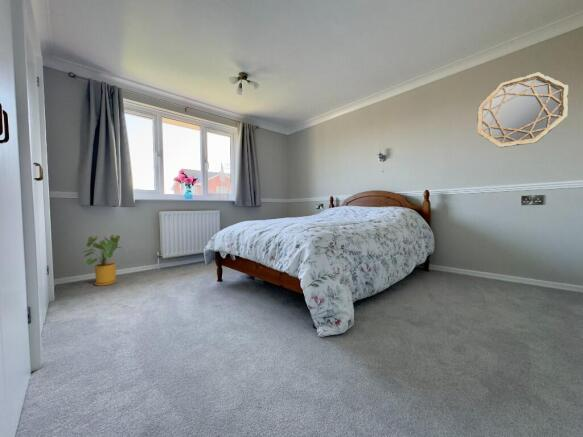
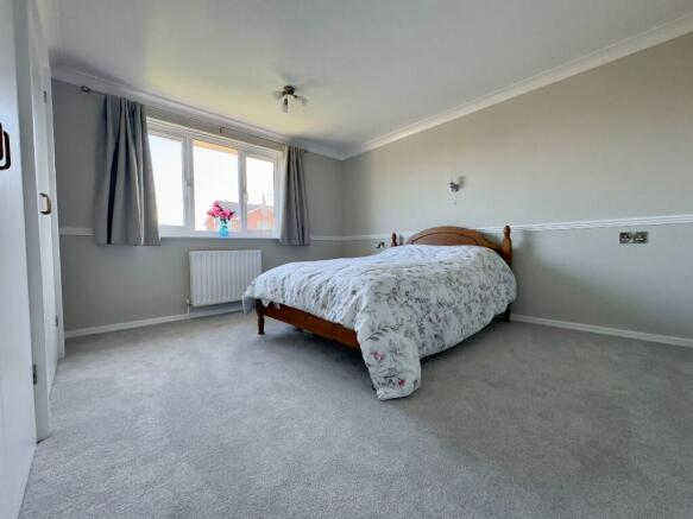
- house plant [81,234,122,287]
- home mirror [476,71,569,149]
